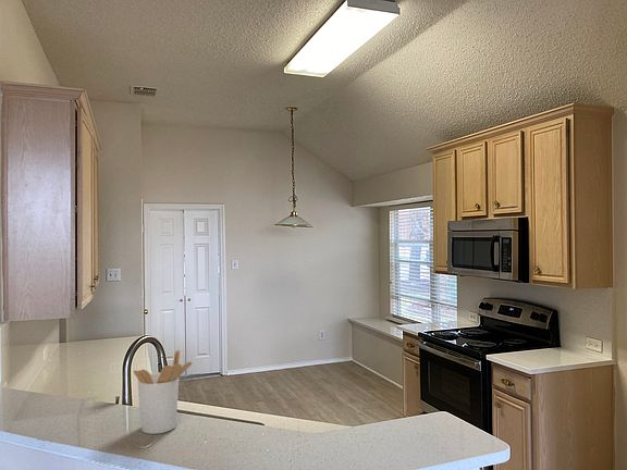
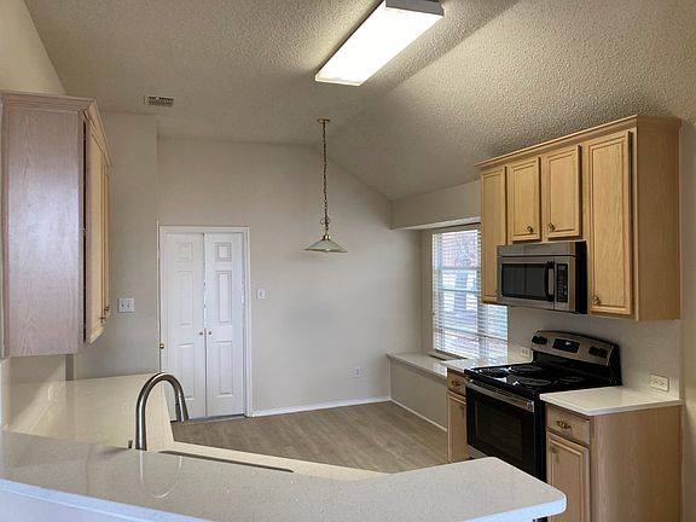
- utensil holder [133,349,193,435]
